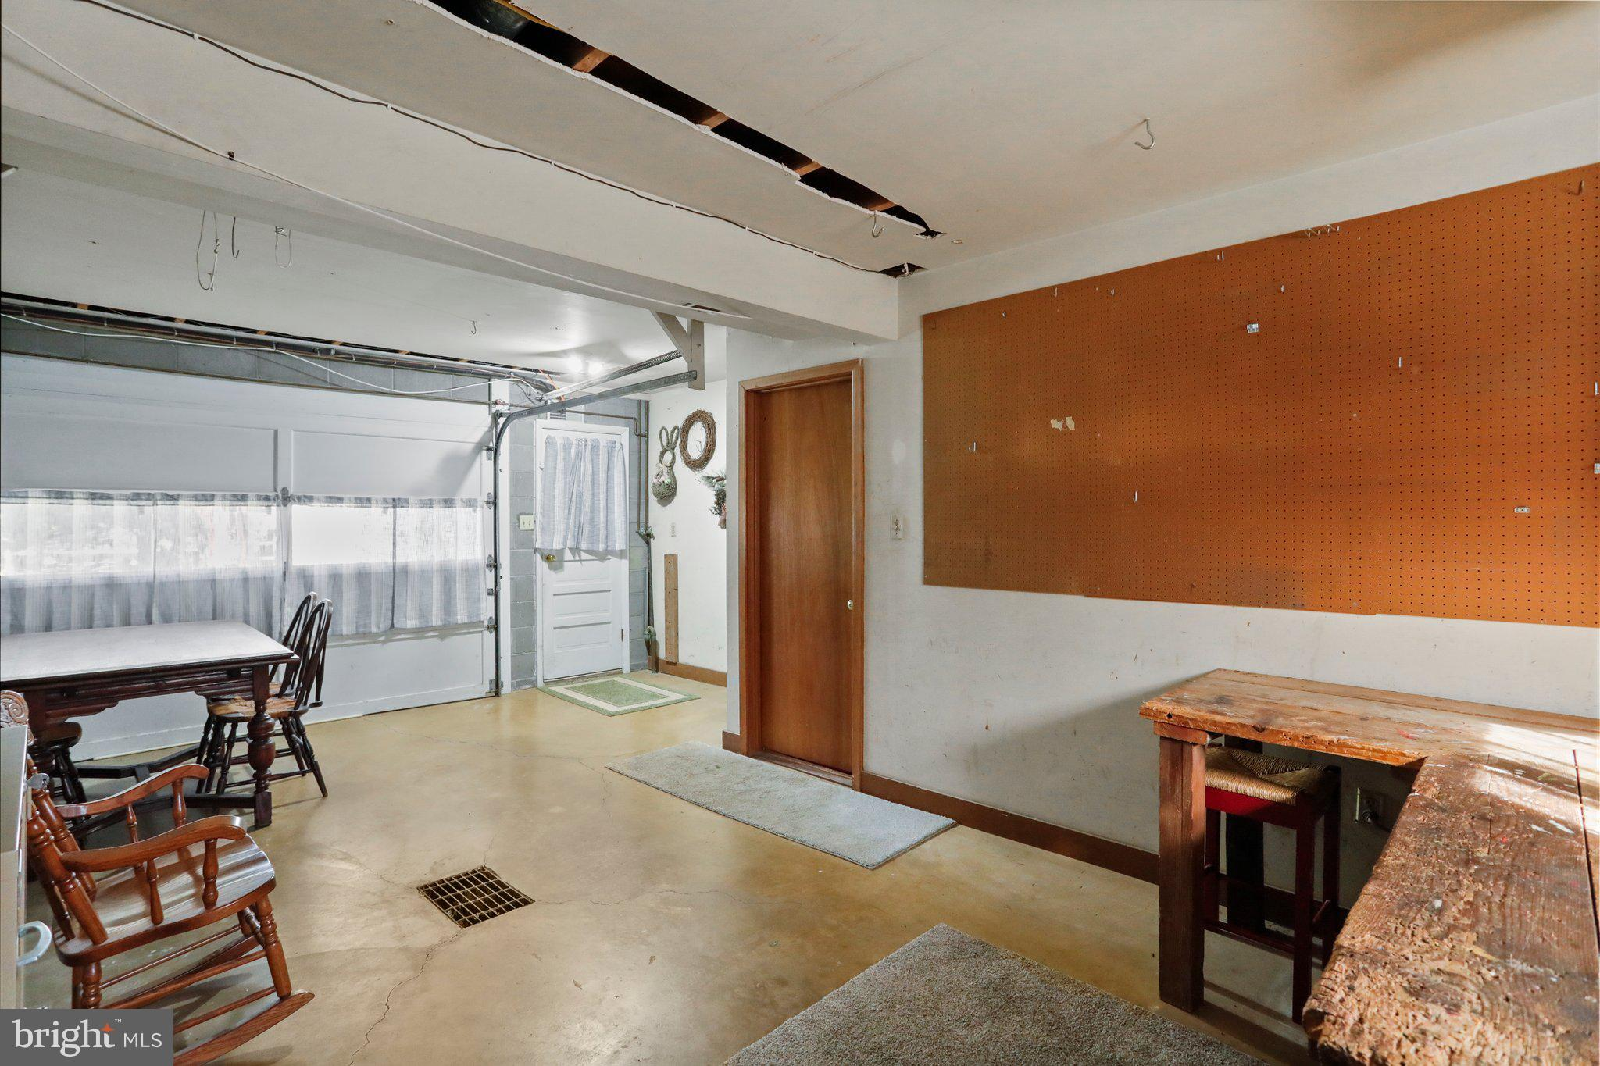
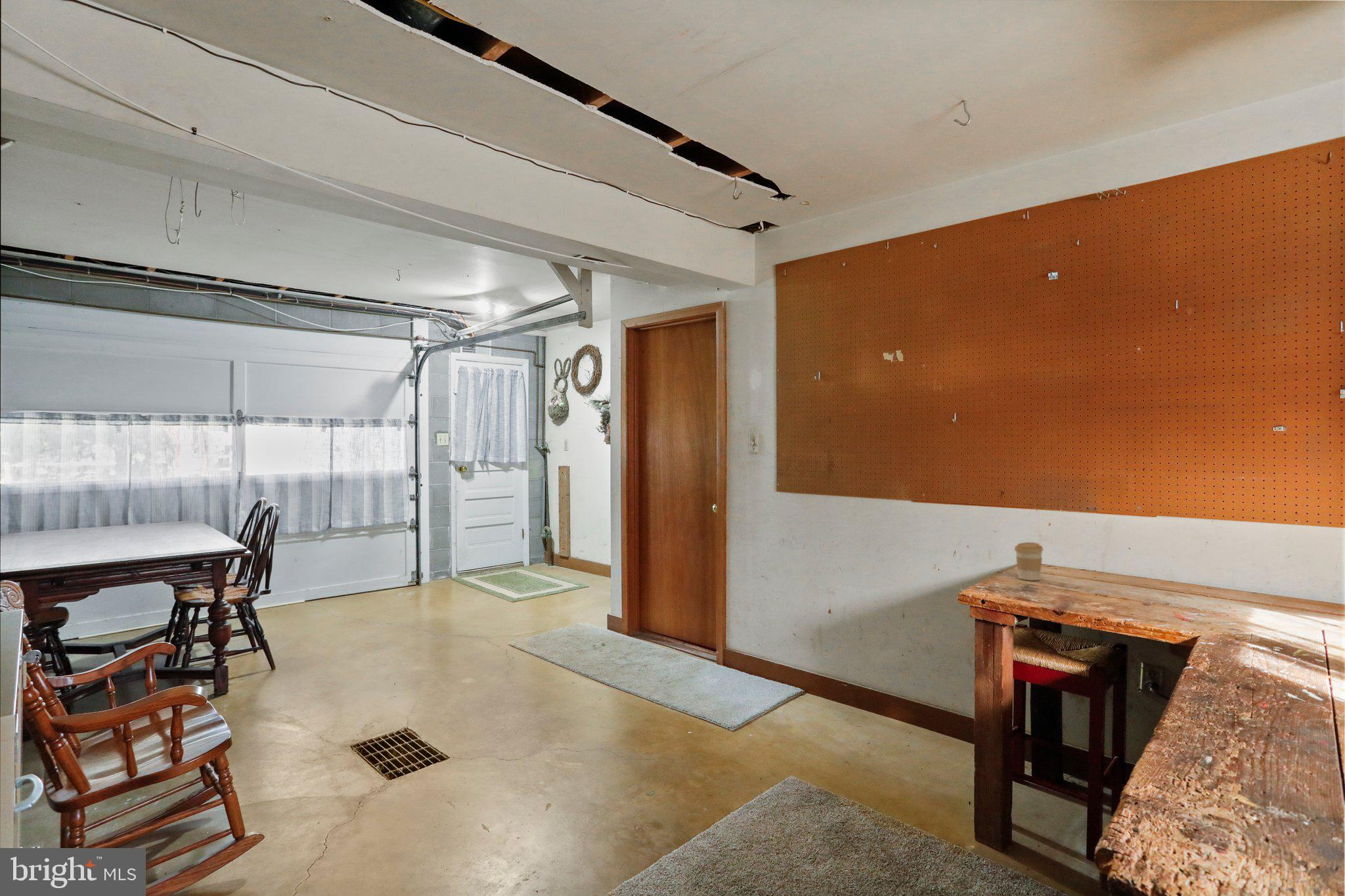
+ coffee cup [1014,542,1044,581]
